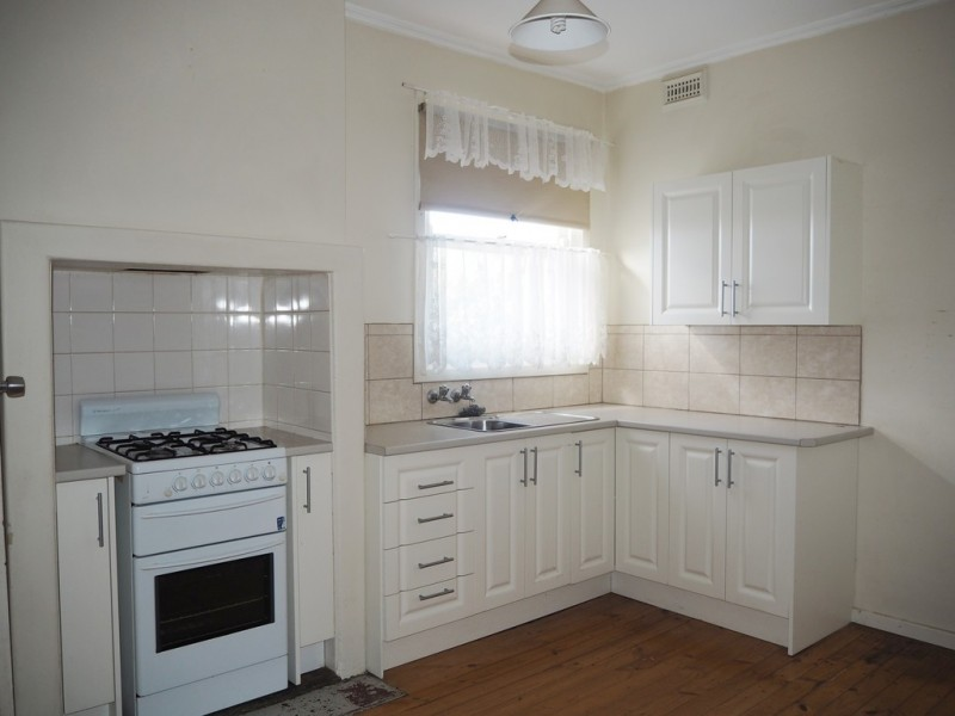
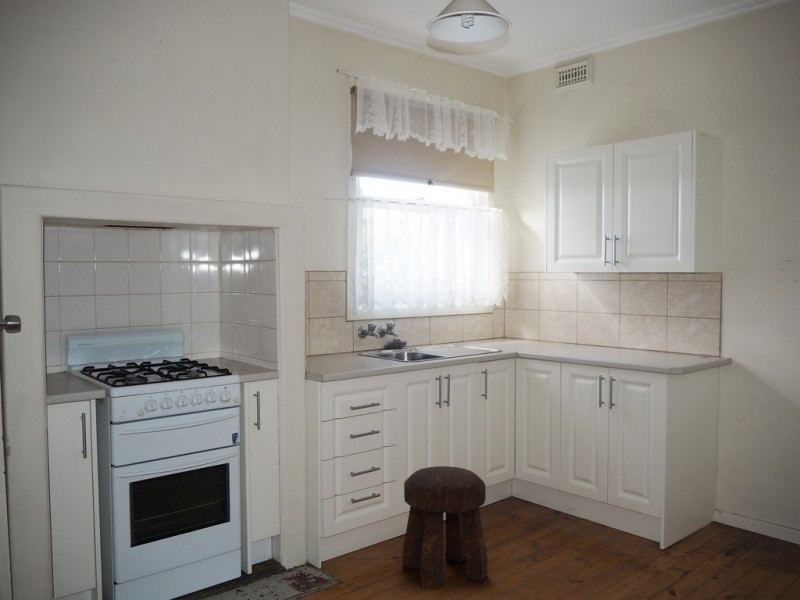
+ stool [402,465,488,591]
